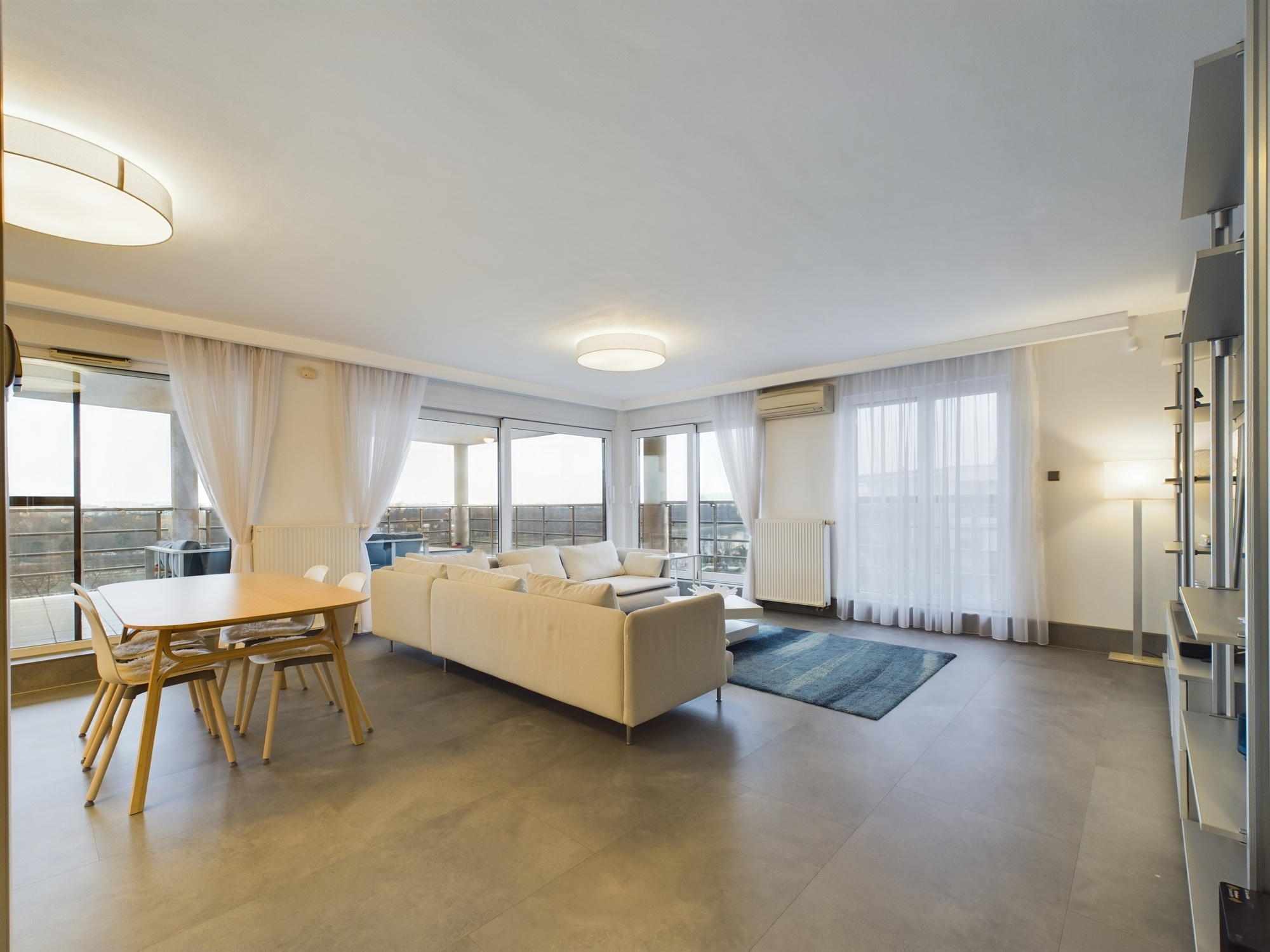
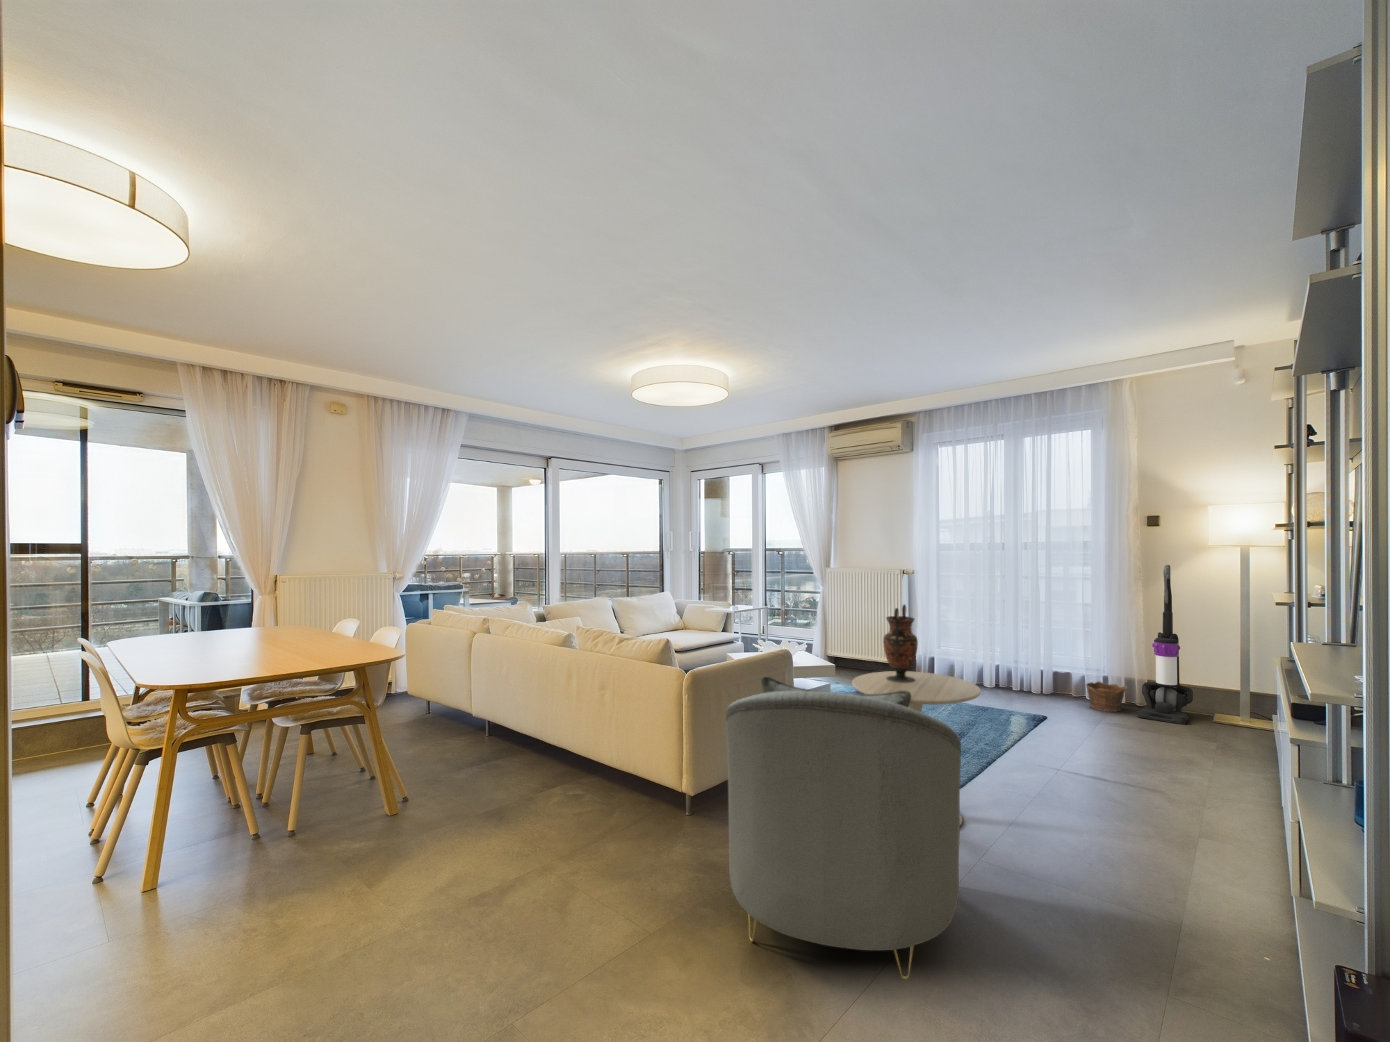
+ vacuum cleaner [1136,564,1193,726]
+ side table [852,670,982,826]
+ vase [882,604,918,683]
+ armchair [725,676,962,981]
+ clay pot [1085,681,1127,713]
